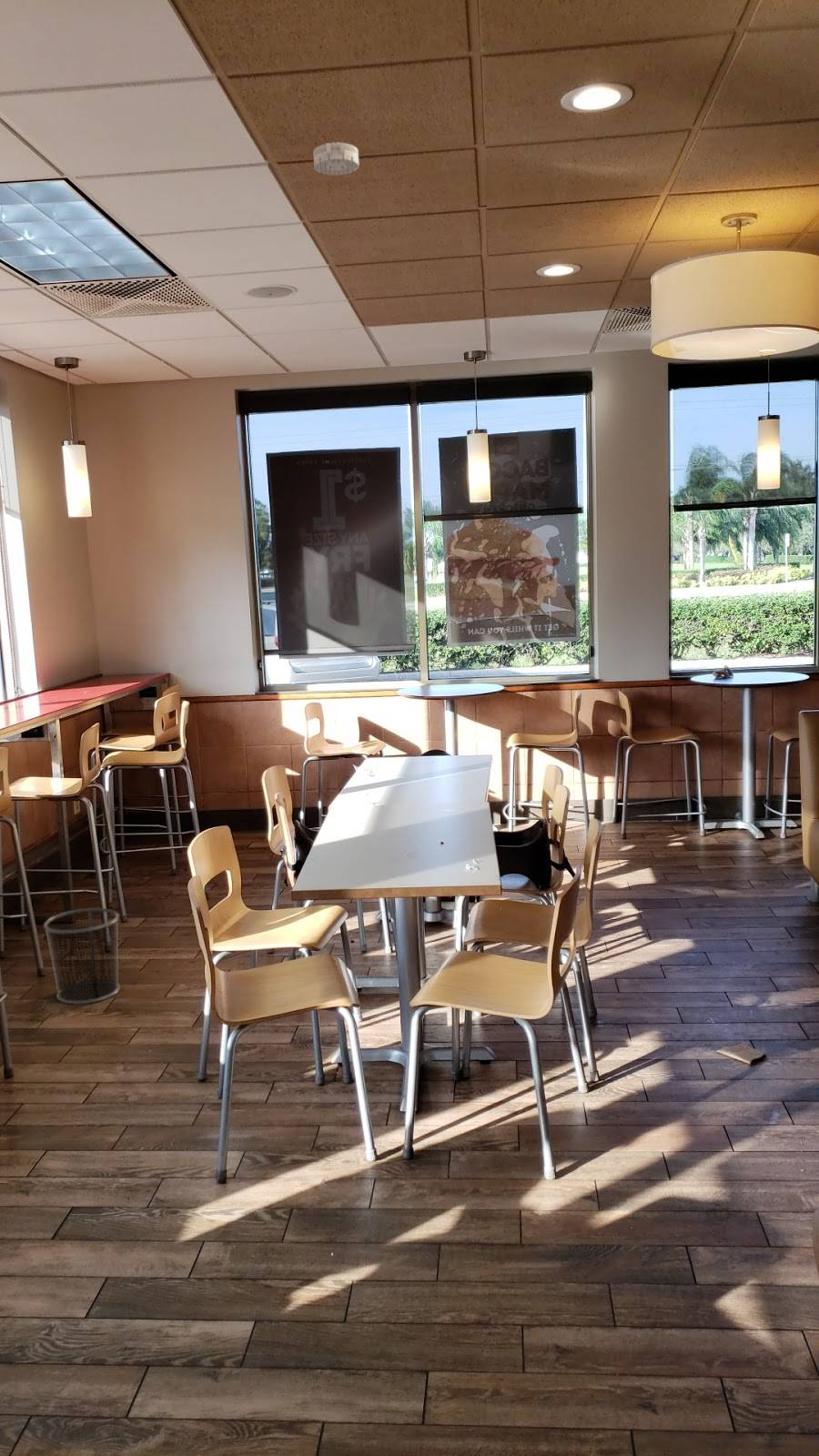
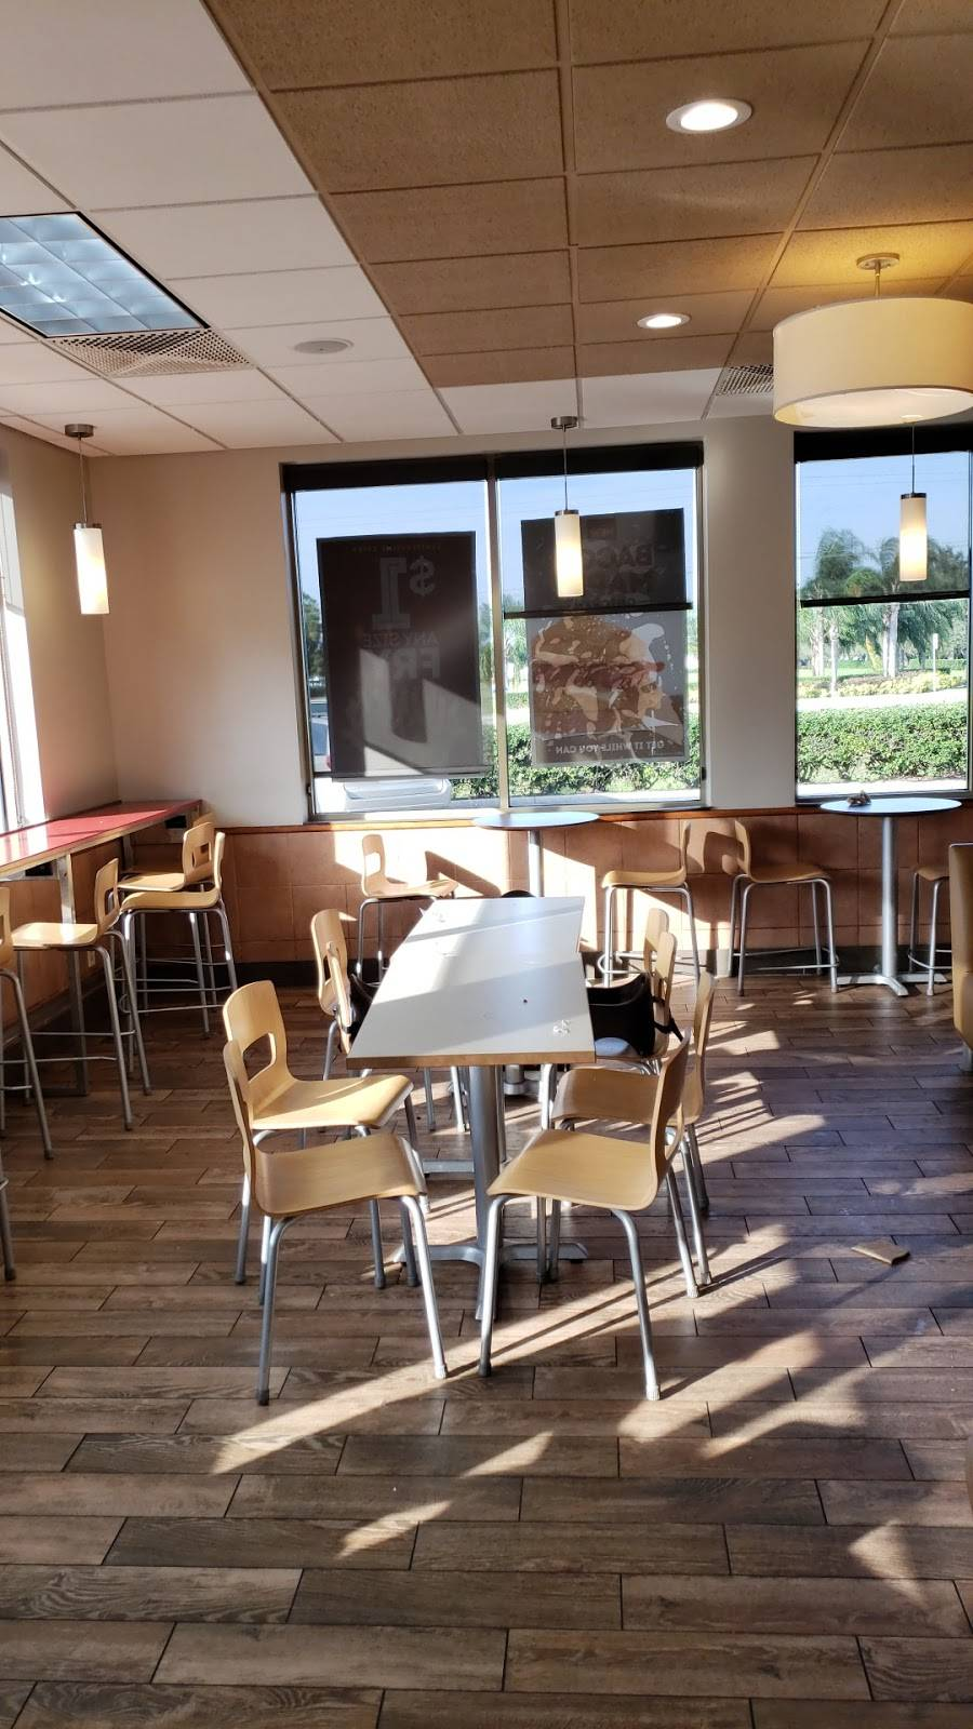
- waste bin [43,907,121,1006]
- smoke detector [312,141,359,176]
